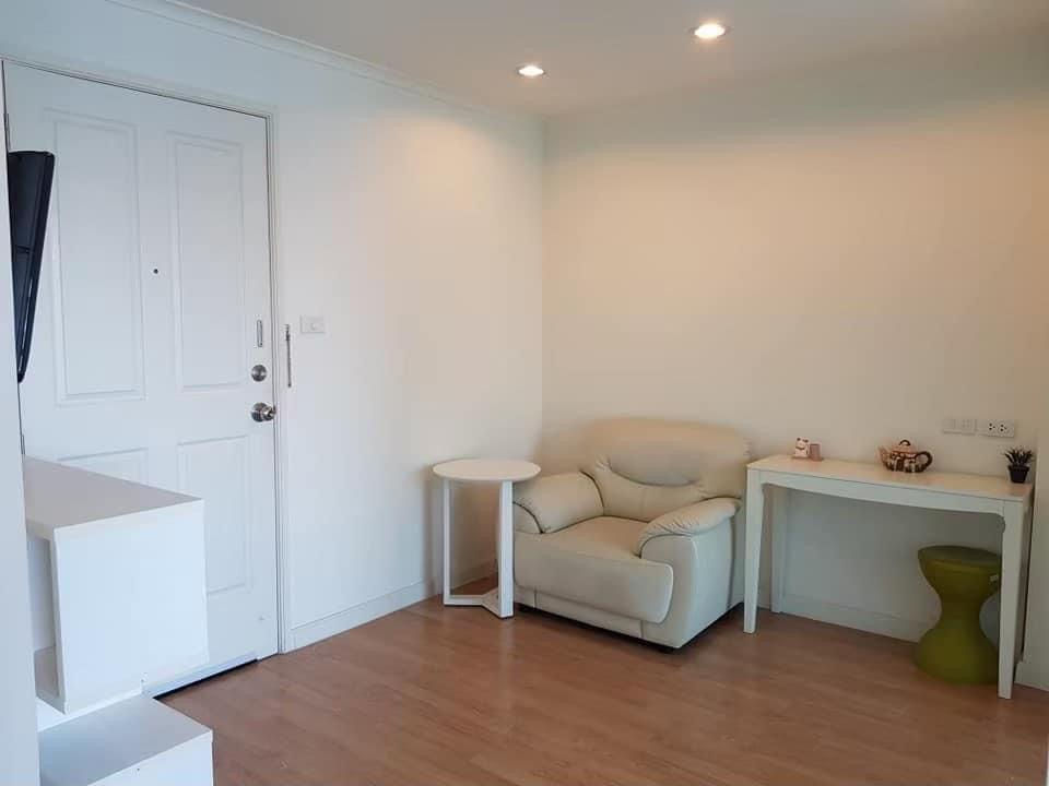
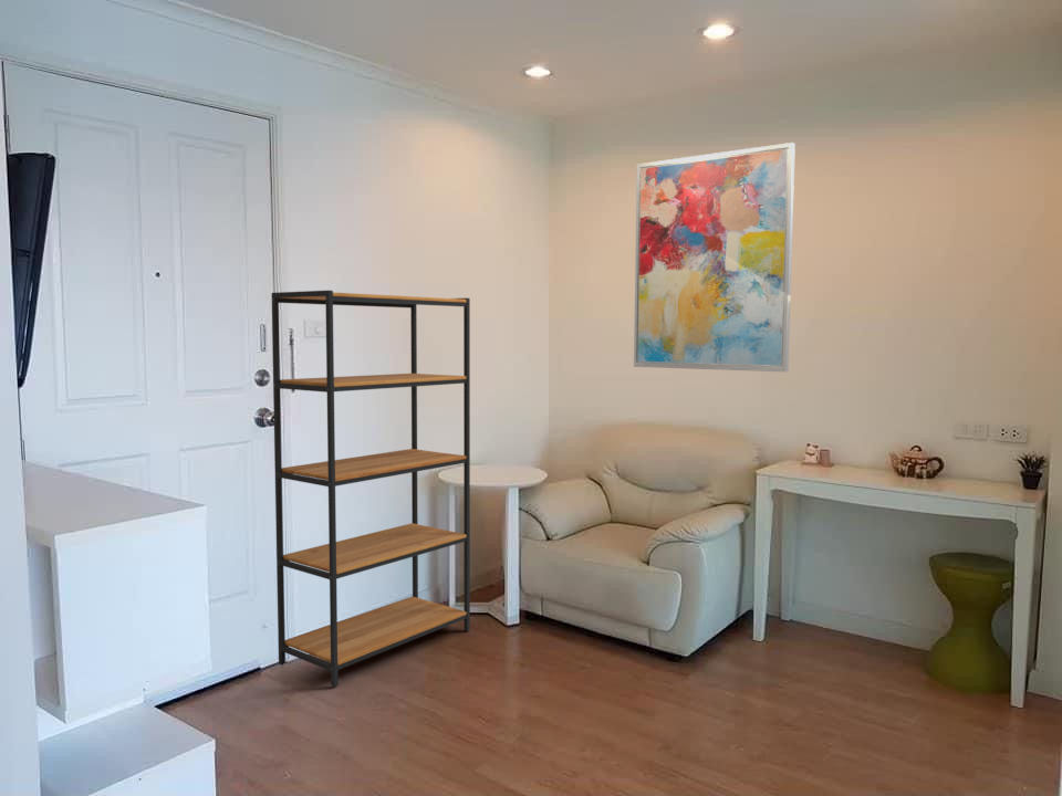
+ wall art [633,142,796,373]
+ bookshelf [270,290,471,688]
